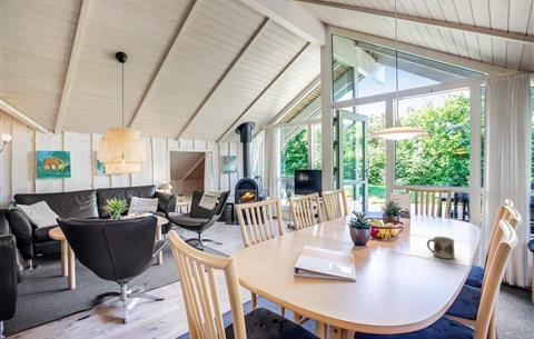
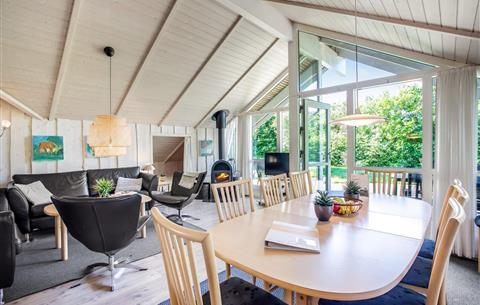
- mug [426,236,455,260]
